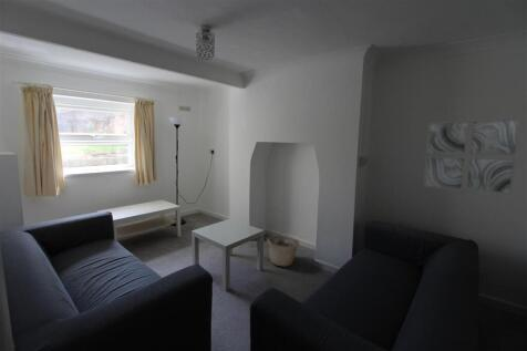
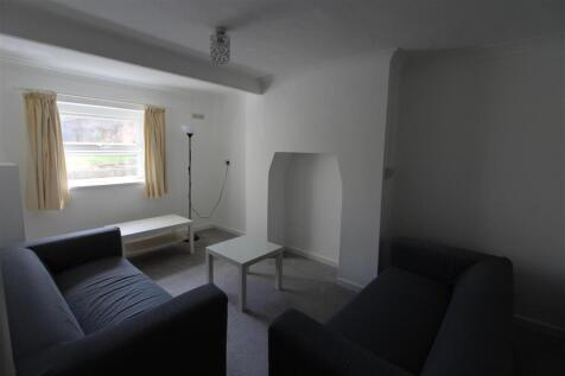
- wall art [423,117,521,196]
- basket [266,235,300,267]
